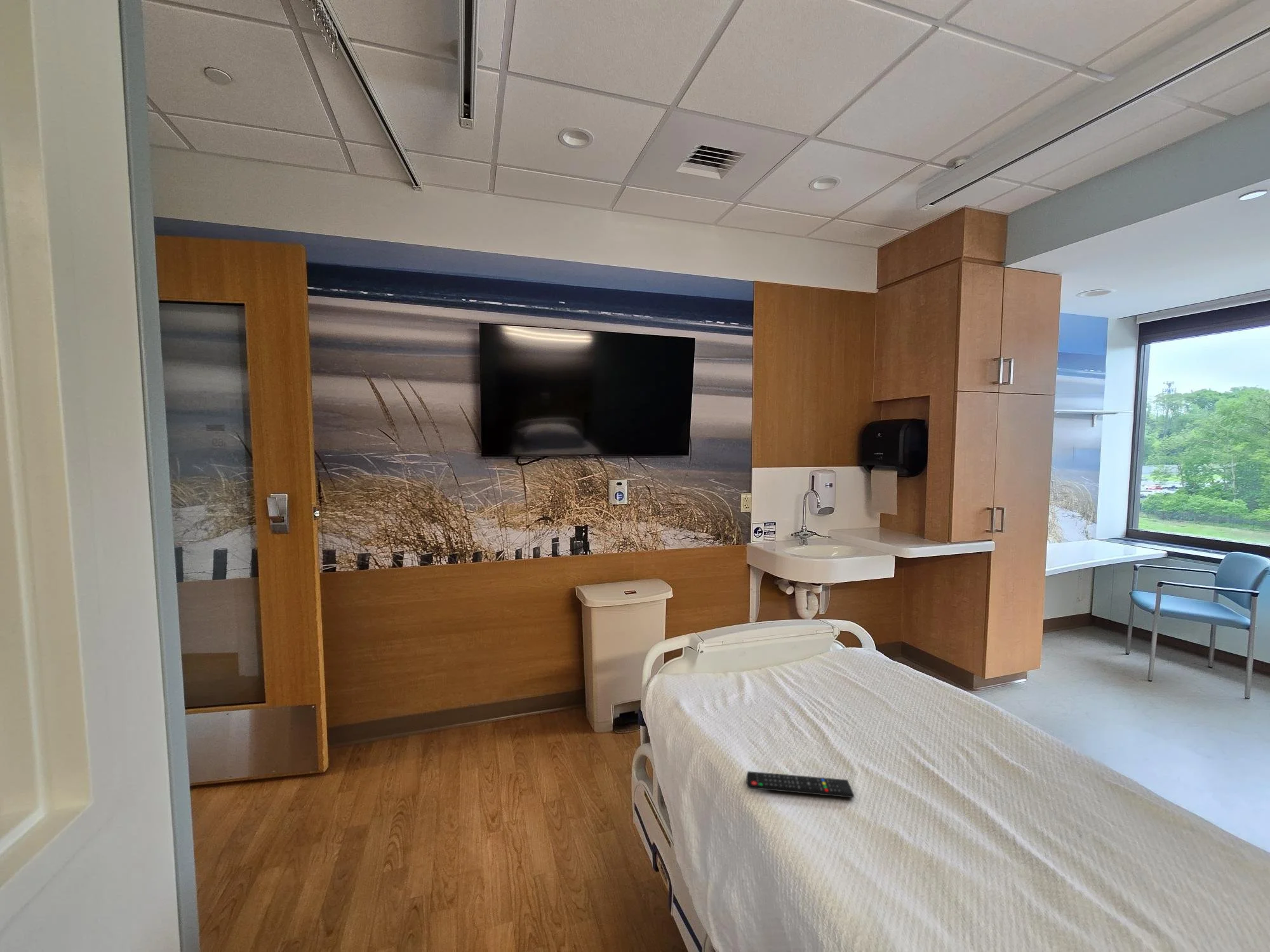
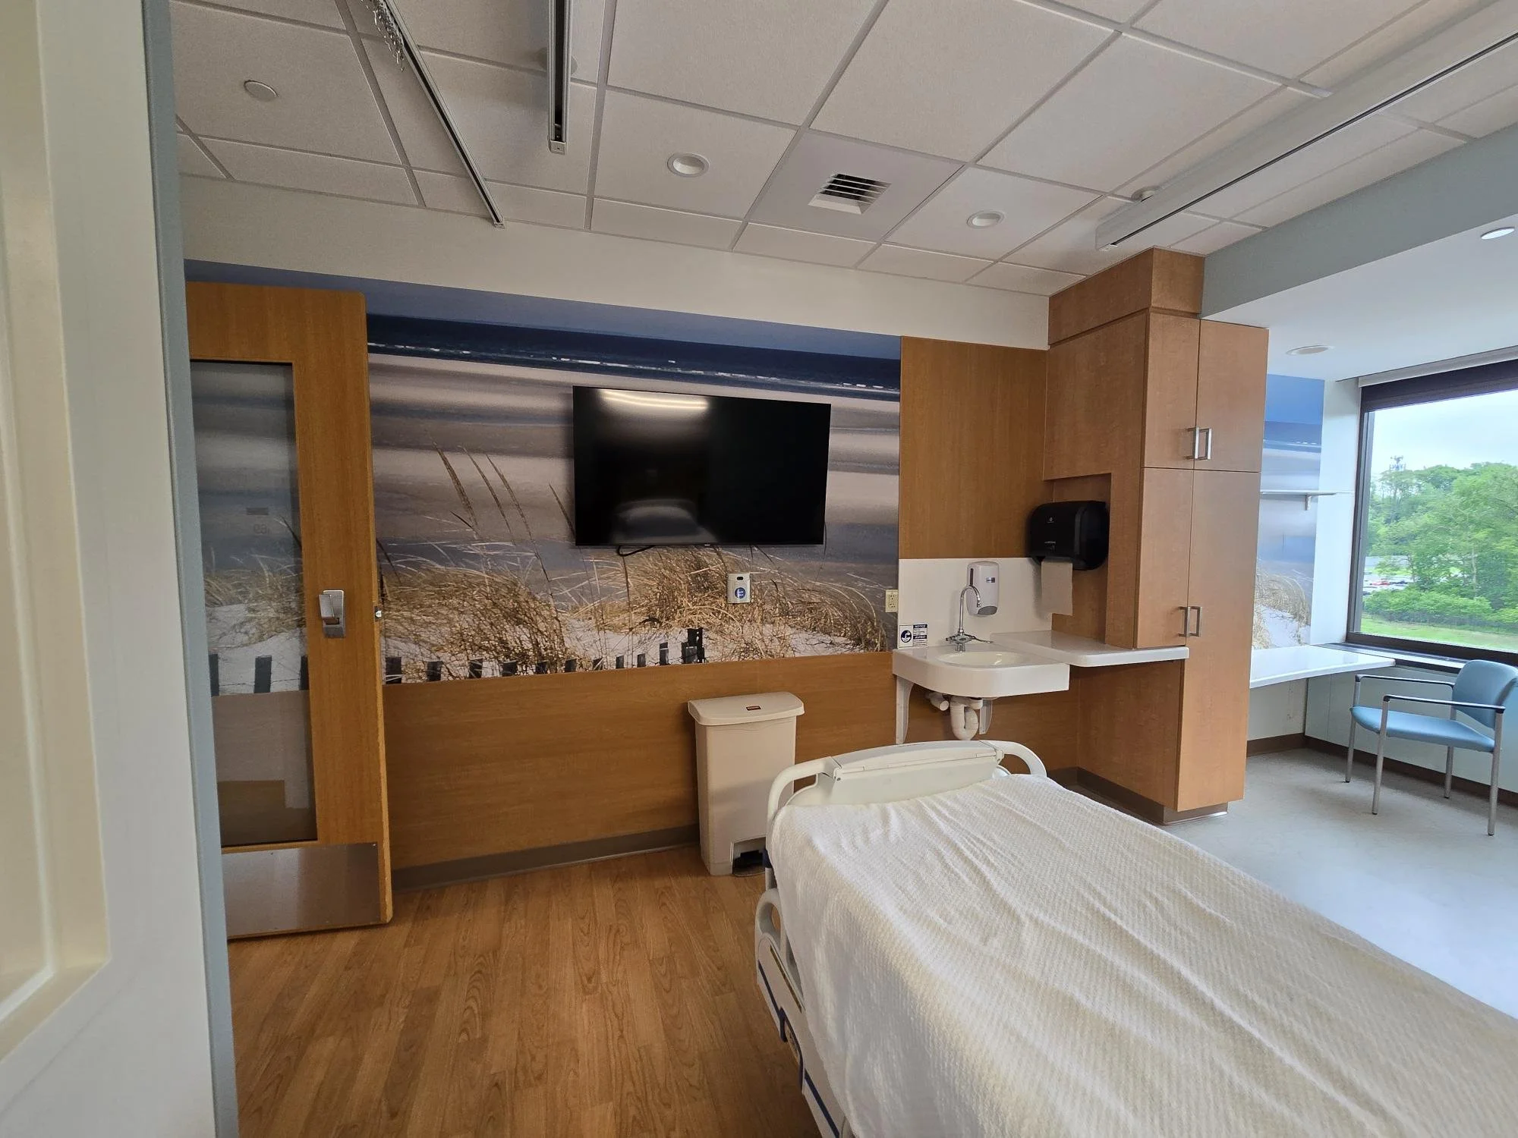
- remote control [745,770,855,798]
